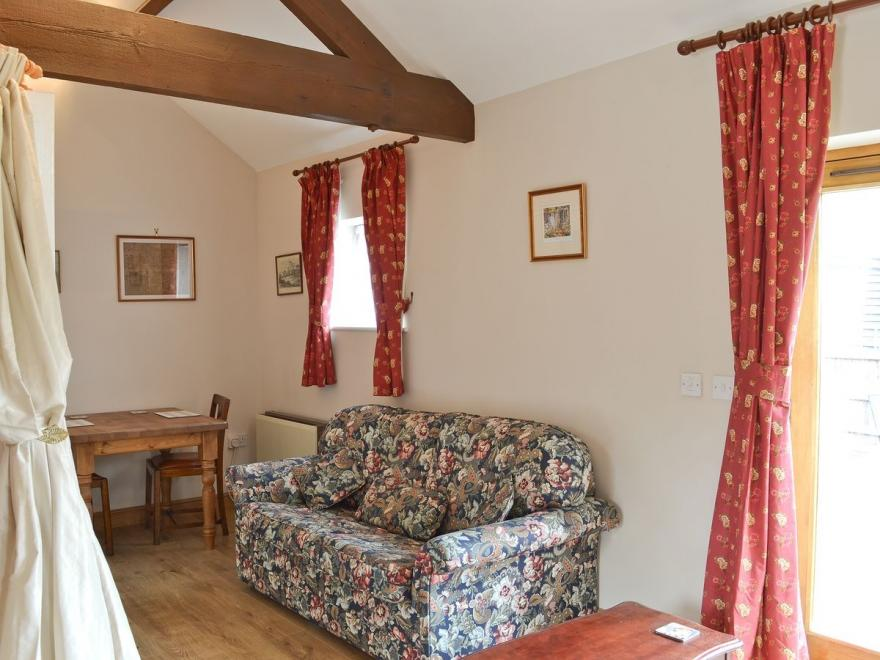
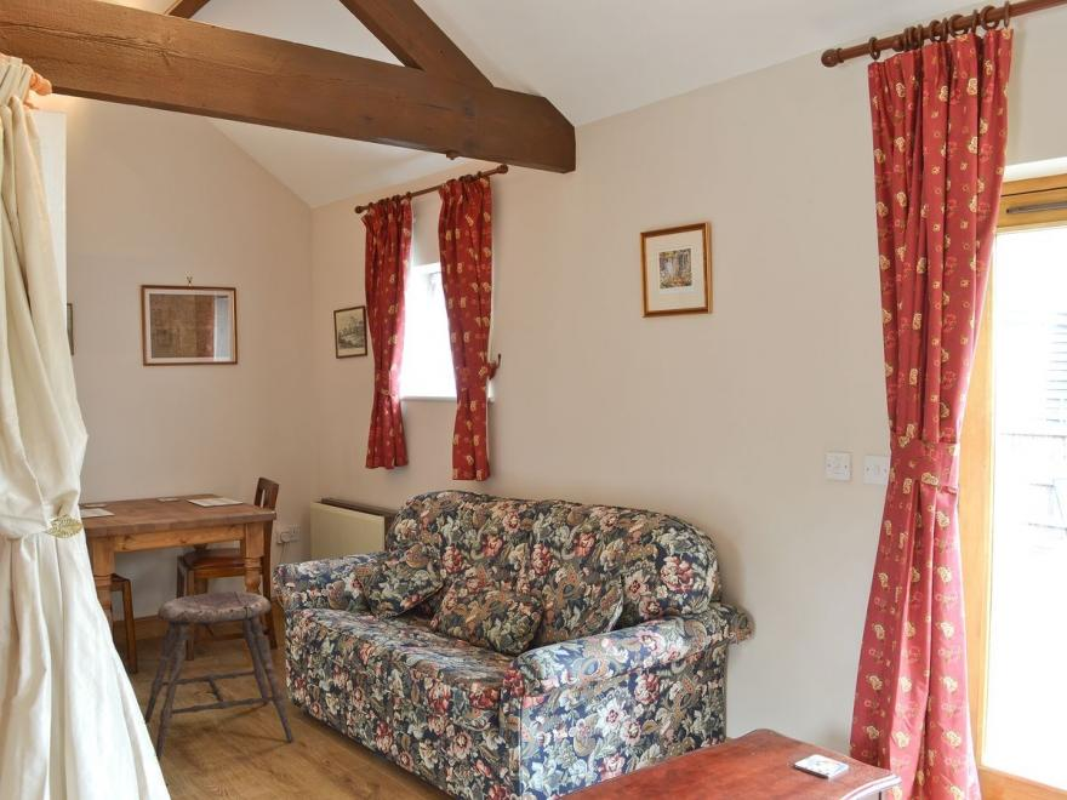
+ stool [143,590,295,762]
